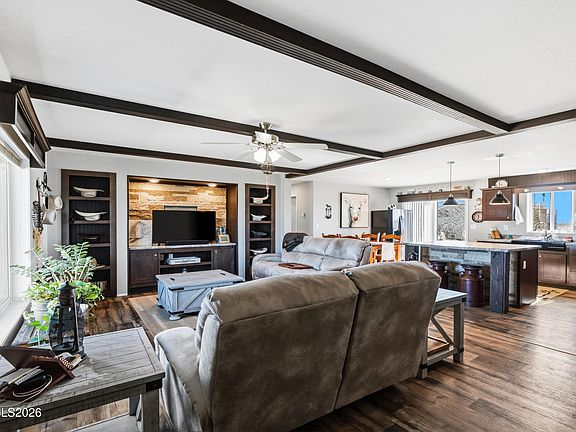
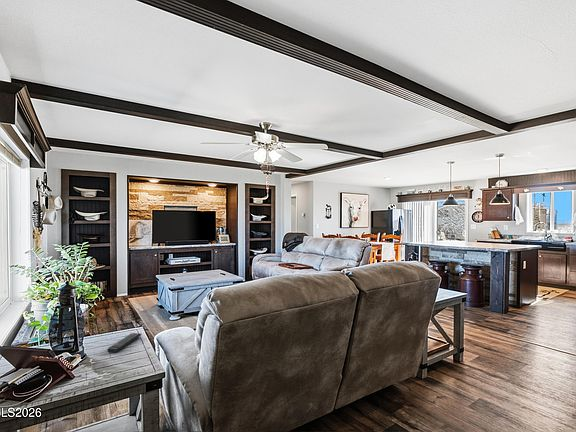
+ remote control [106,332,143,354]
